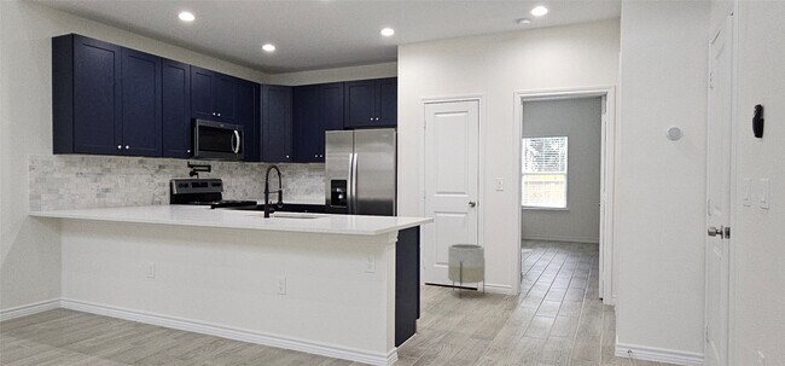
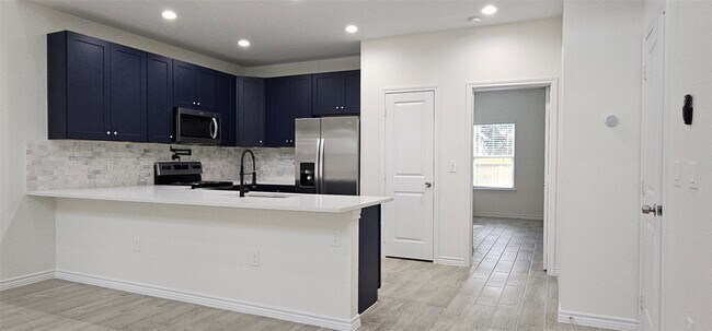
- planter [447,243,485,300]
